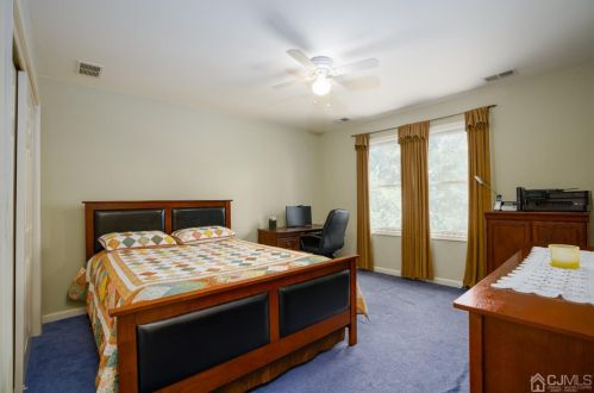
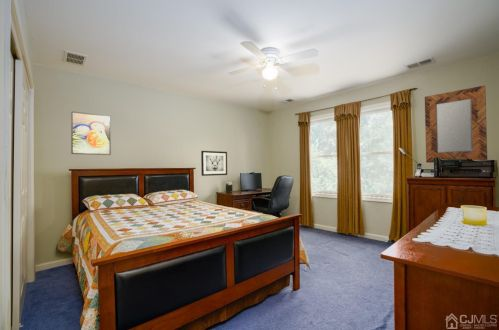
+ wall art [200,150,228,177]
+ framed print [70,110,112,156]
+ home mirror [424,84,488,164]
